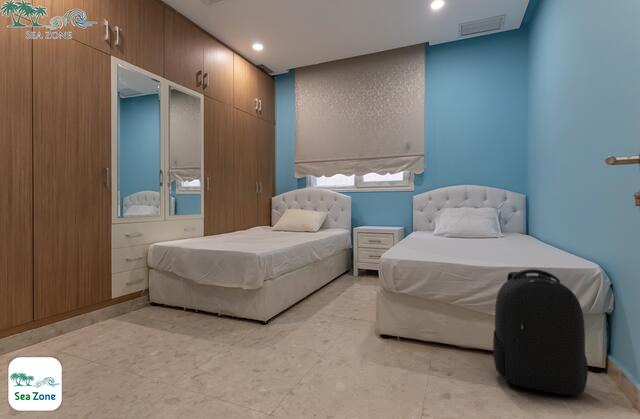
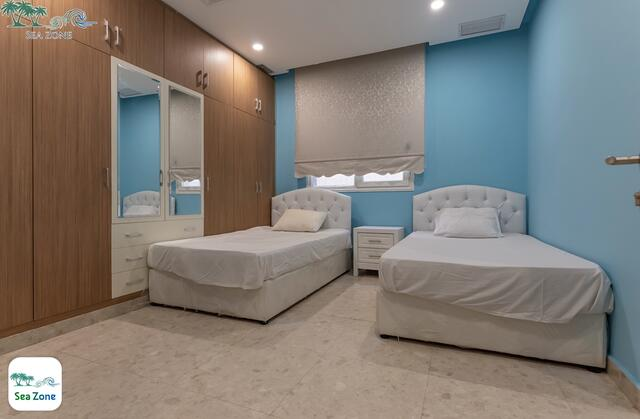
- backpack [492,268,589,396]
